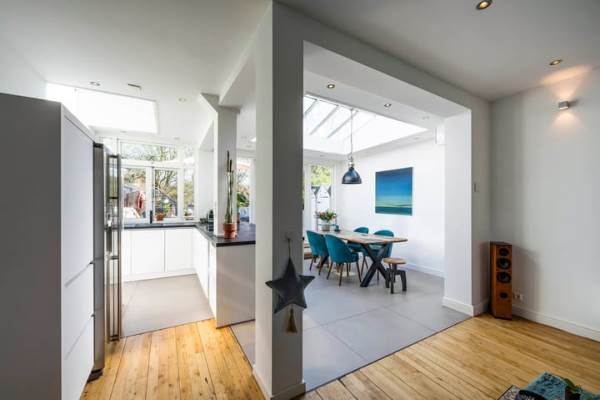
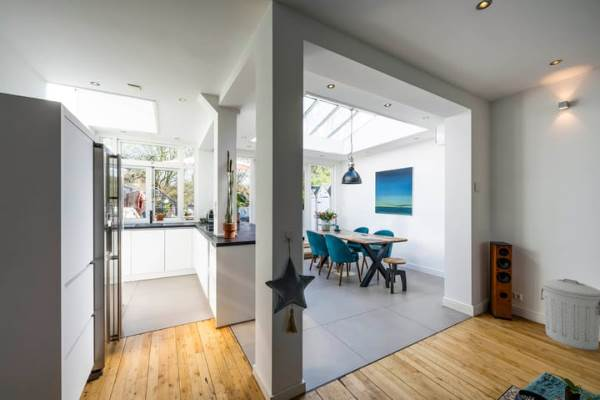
+ trash can [540,278,600,351]
